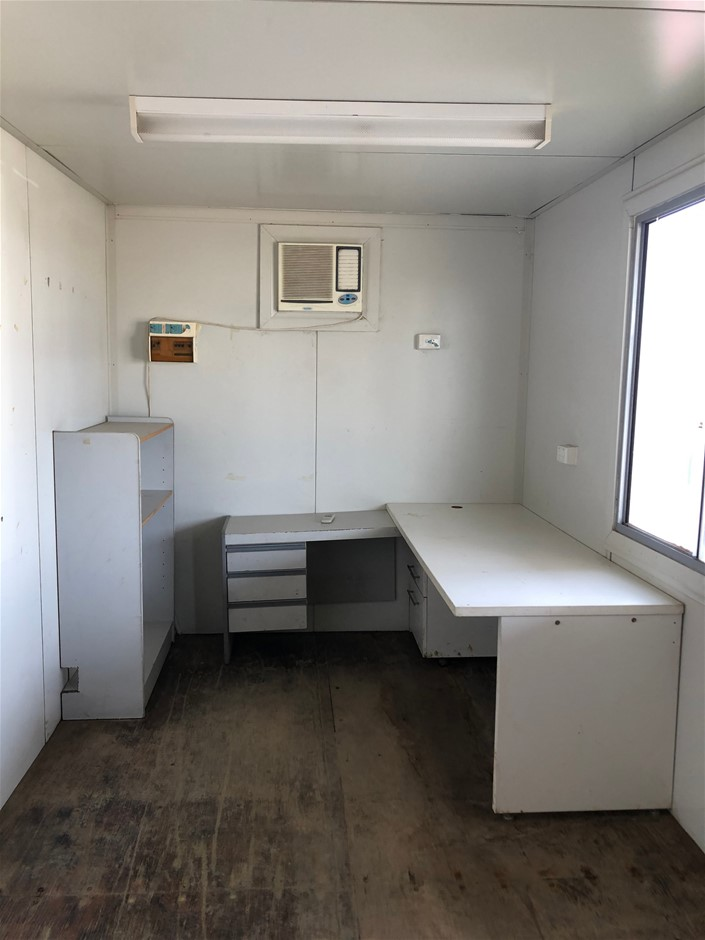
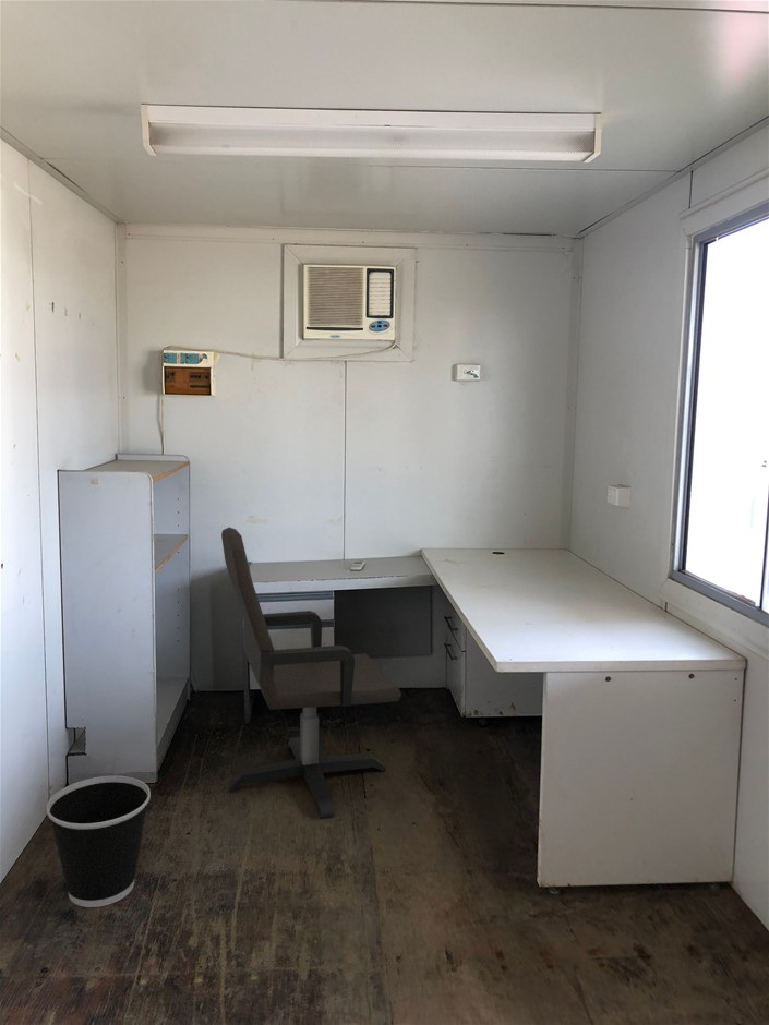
+ wastebasket [46,775,152,908]
+ office chair [220,527,402,819]
